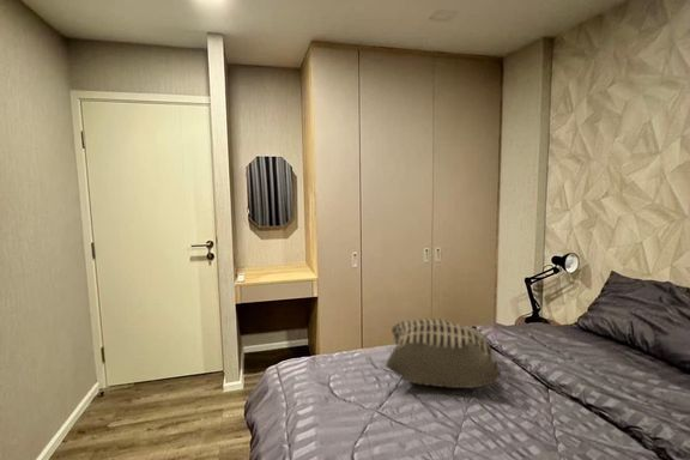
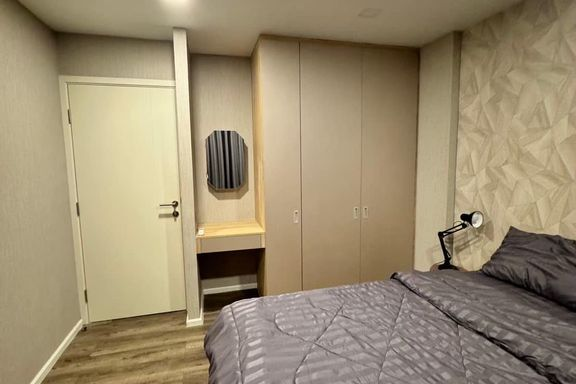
- cushion [385,317,502,389]
